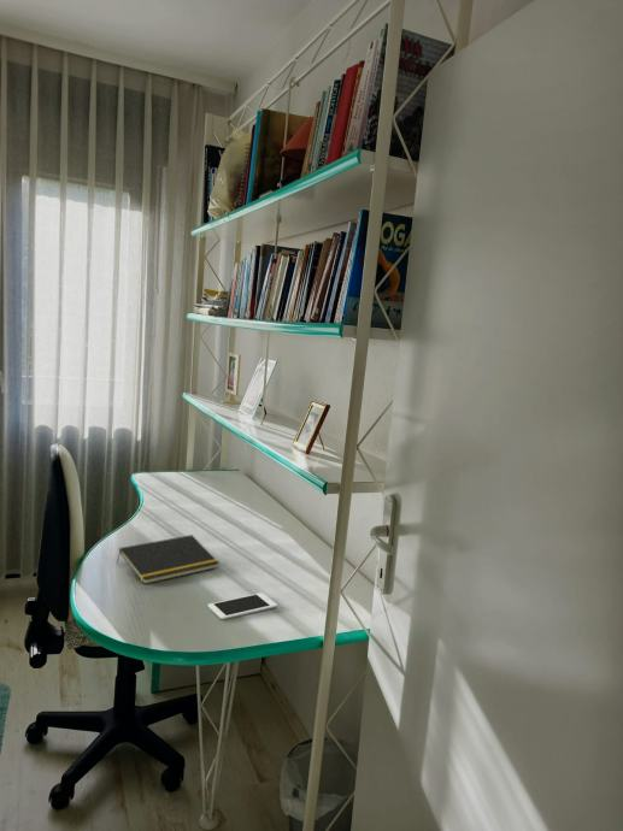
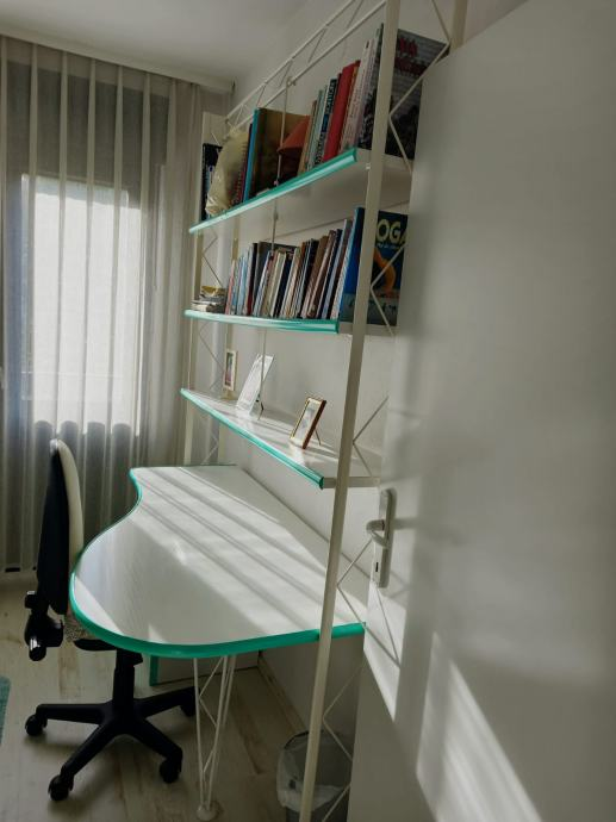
- cell phone [207,591,278,620]
- notepad [116,534,221,585]
